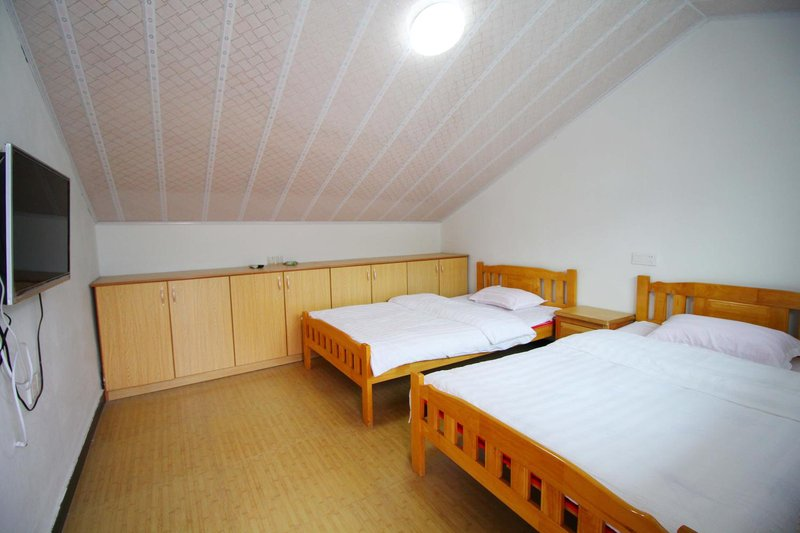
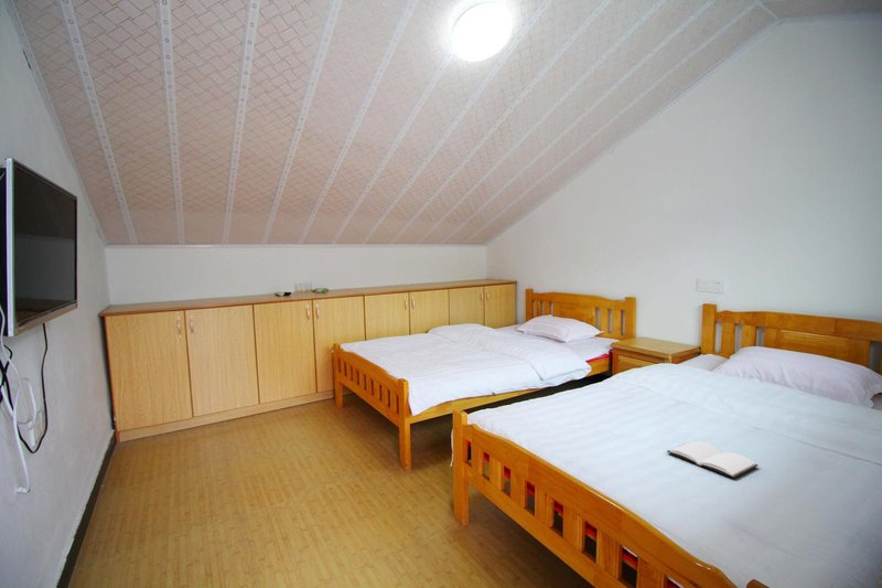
+ book [666,440,759,479]
